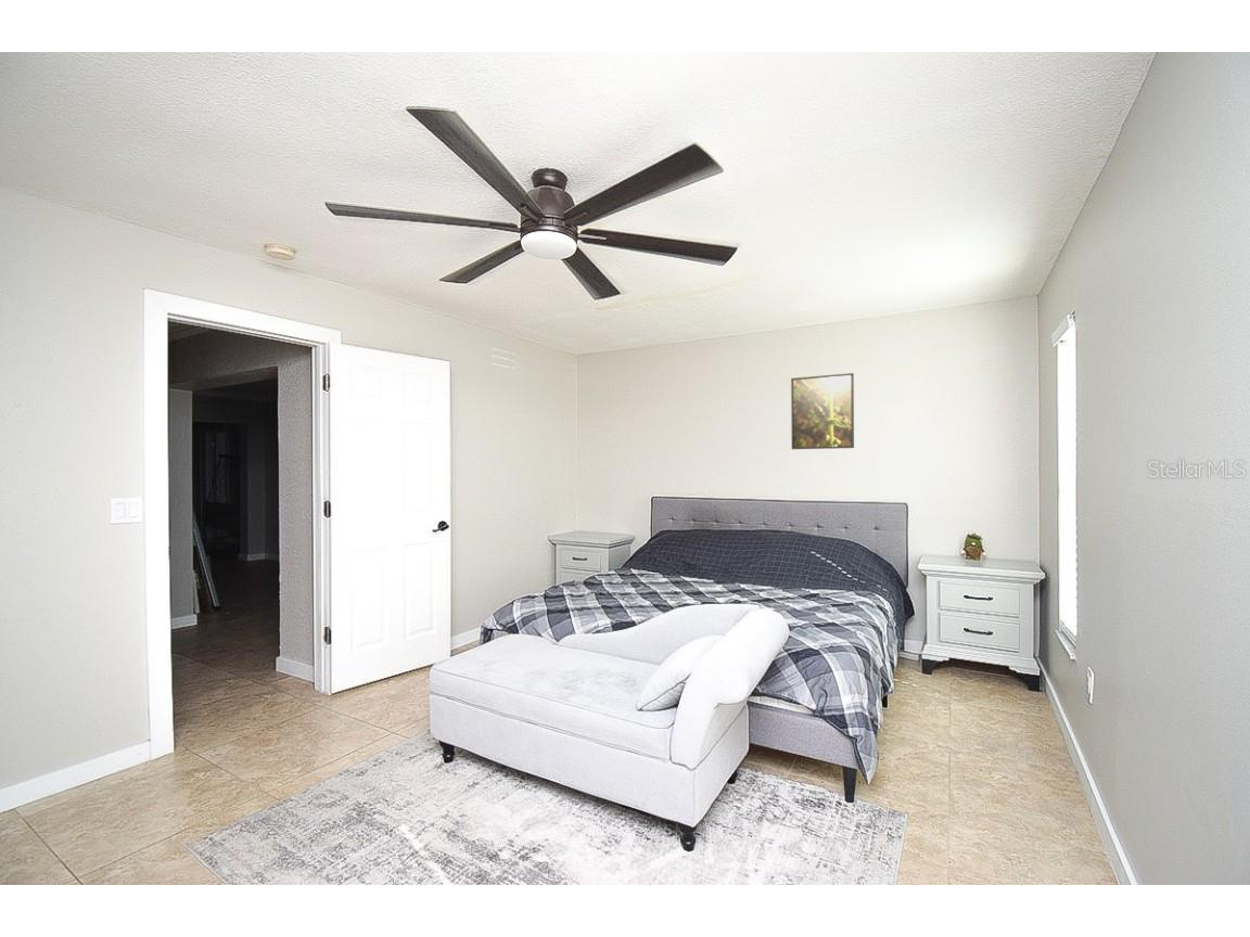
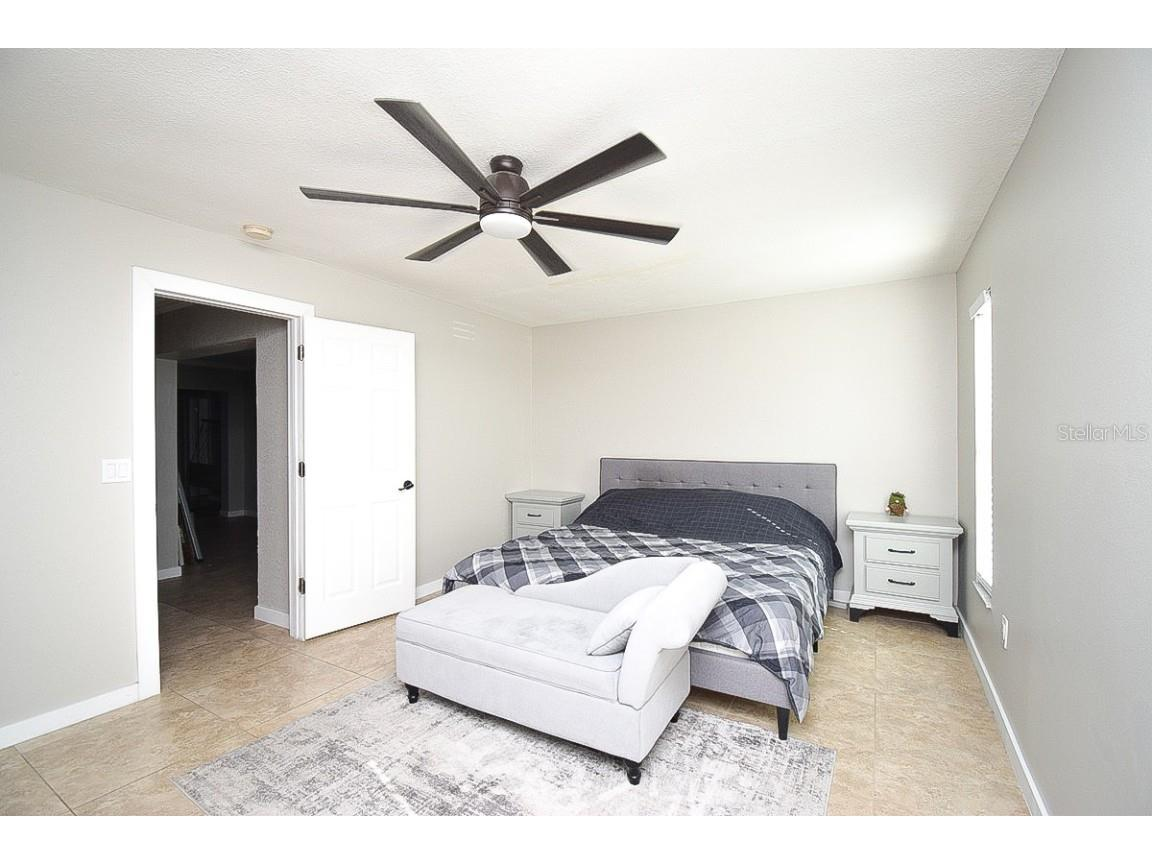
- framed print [790,372,855,450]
